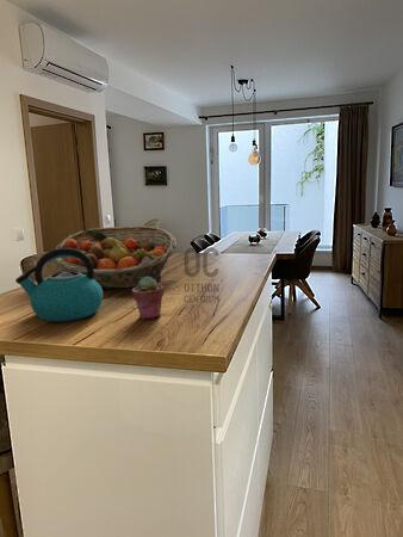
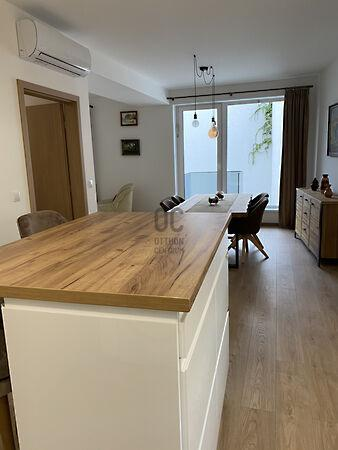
- kettle [14,247,104,322]
- potted succulent [130,276,165,321]
- fruit basket [55,226,178,290]
